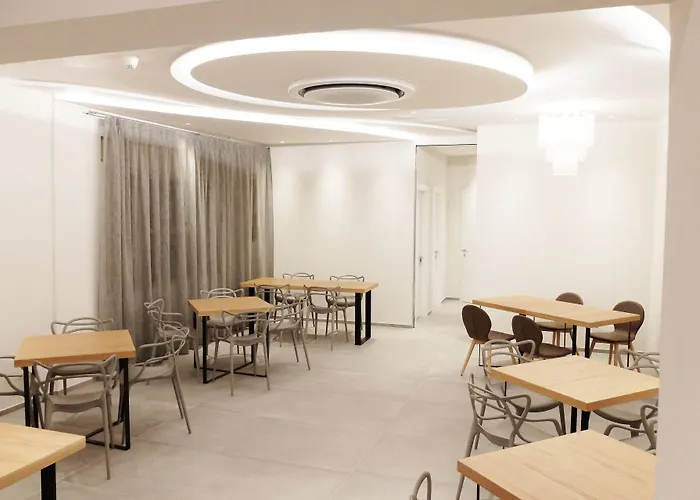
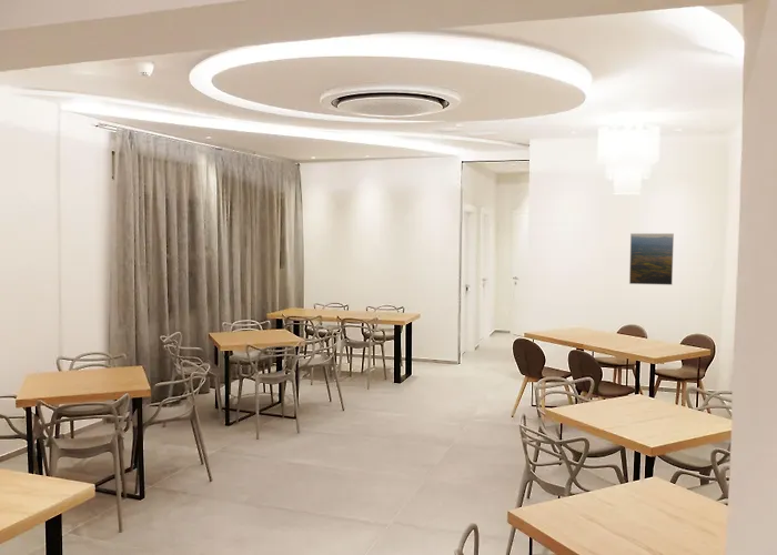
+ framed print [628,232,675,286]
